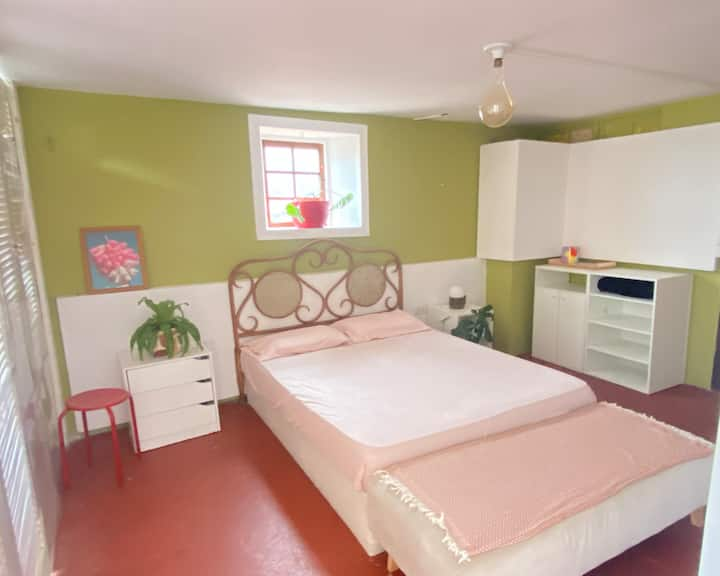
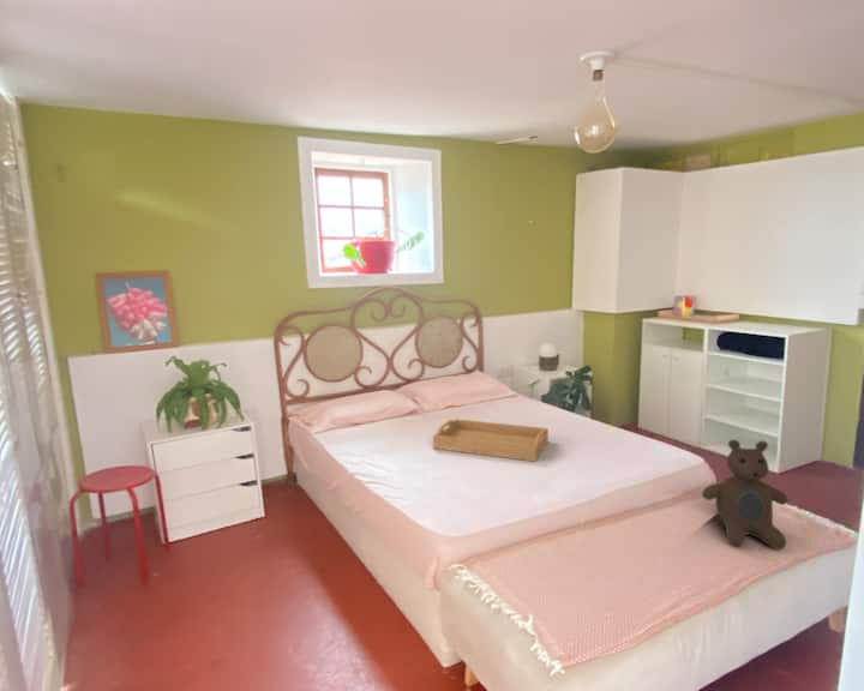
+ teddy bear [701,438,788,551]
+ serving tray [432,417,550,463]
